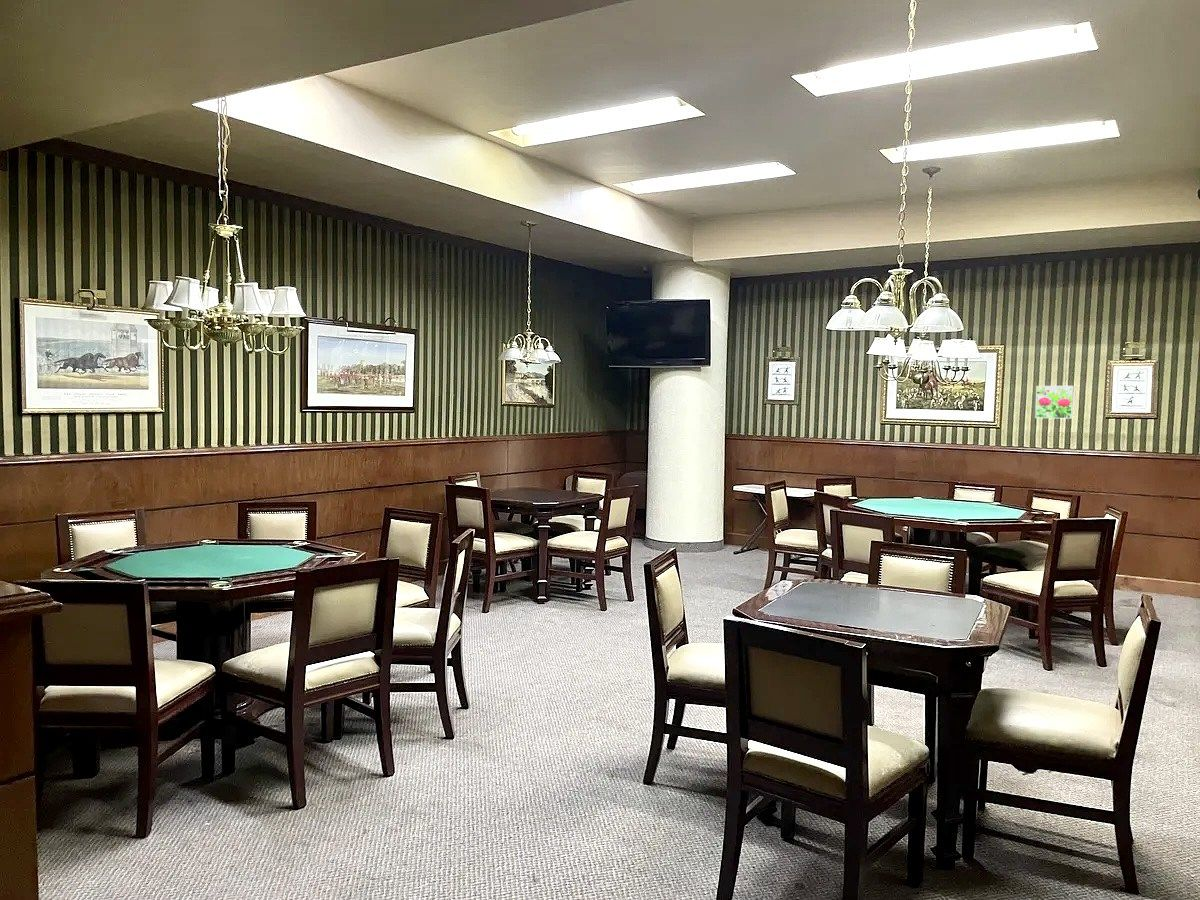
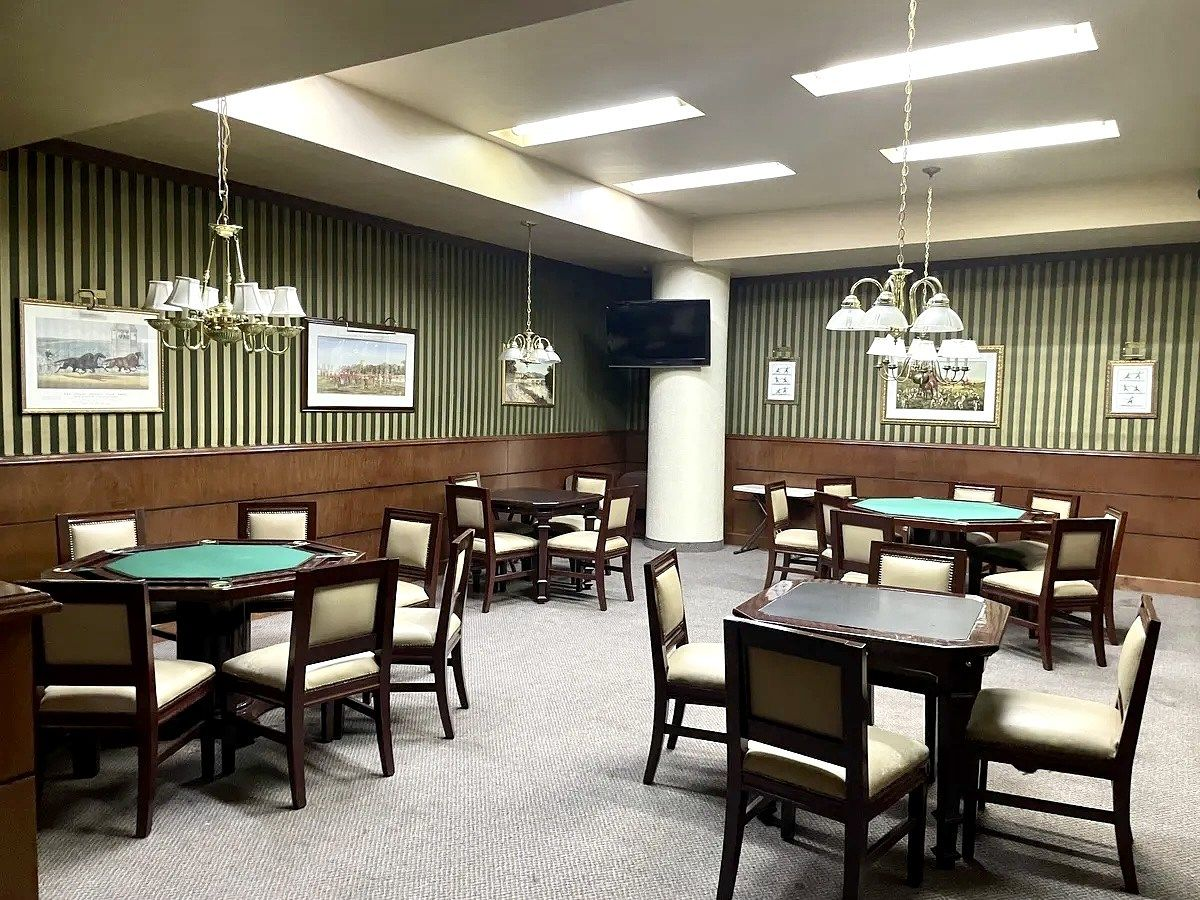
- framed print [1034,385,1074,420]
